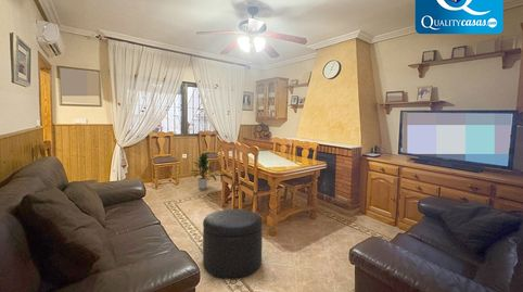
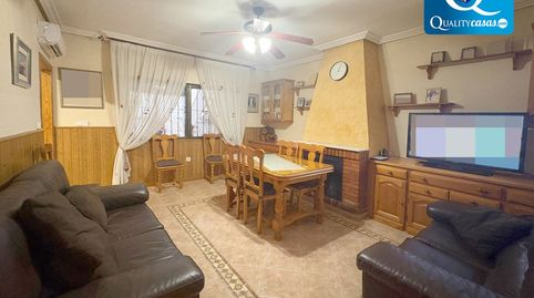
- ottoman [202,208,264,279]
- indoor plant [190,151,217,190]
